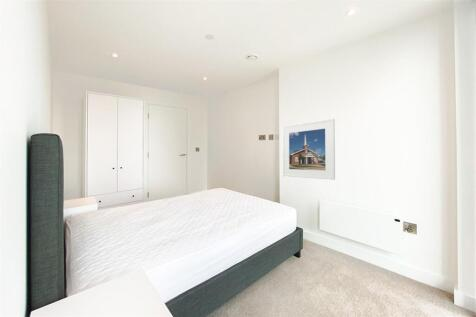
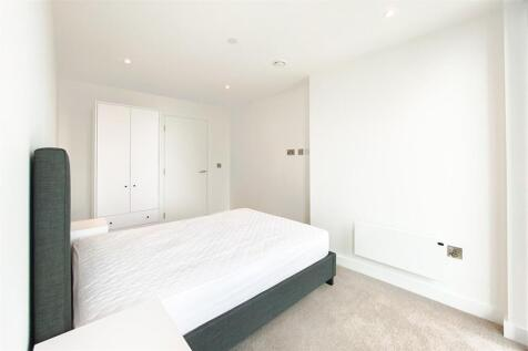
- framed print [282,118,336,181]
